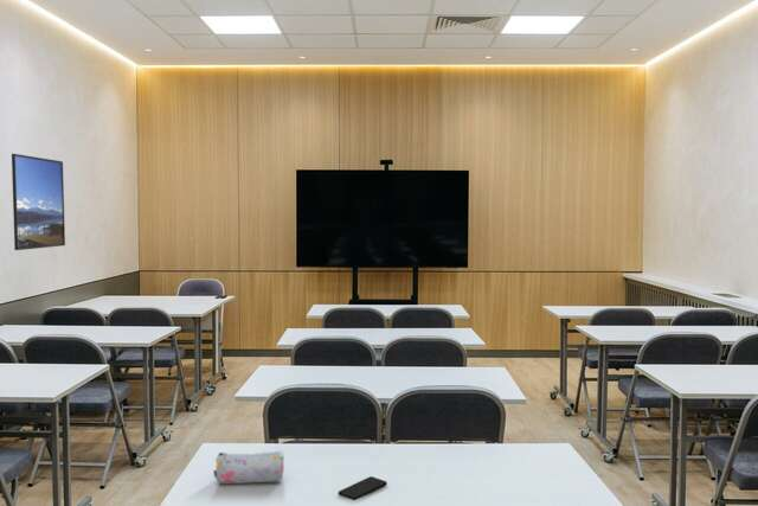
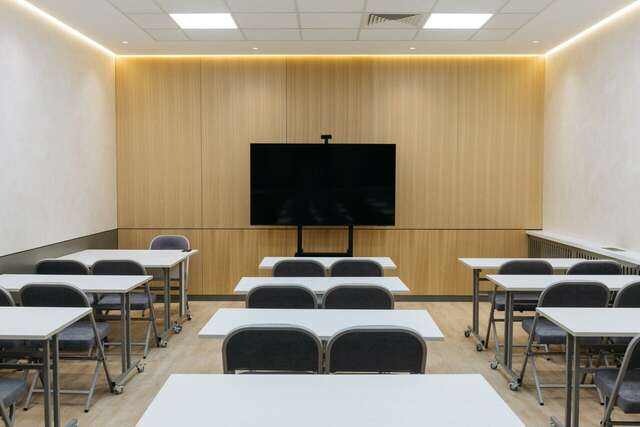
- smartphone [338,475,387,501]
- pencil case [212,449,285,485]
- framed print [11,153,66,251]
